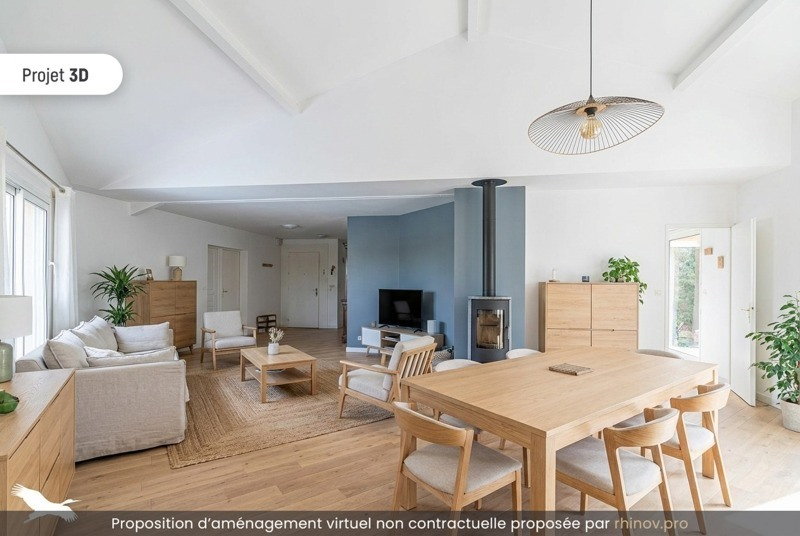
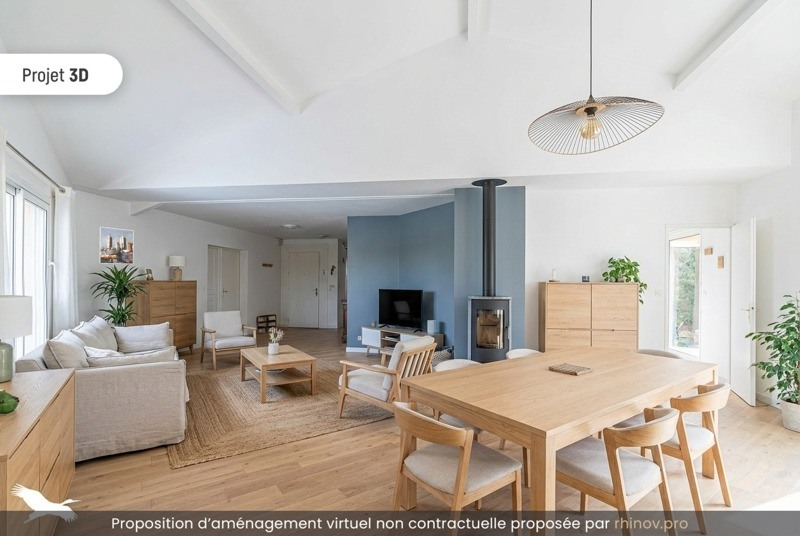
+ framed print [97,226,135,265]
